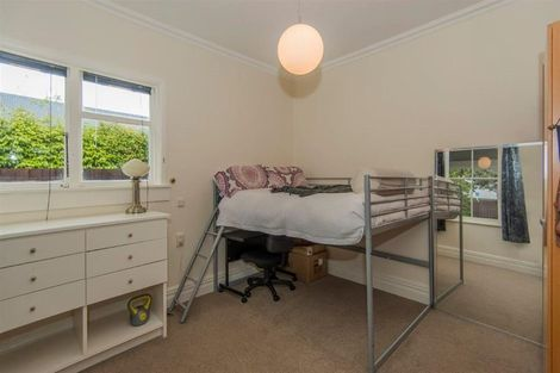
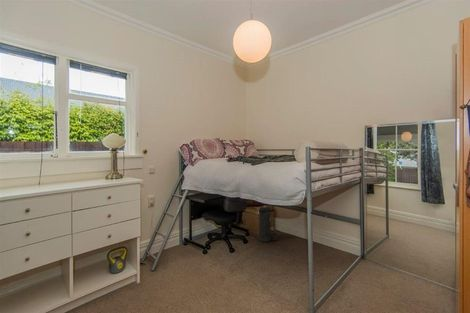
+ canister [258,205,278,243]
